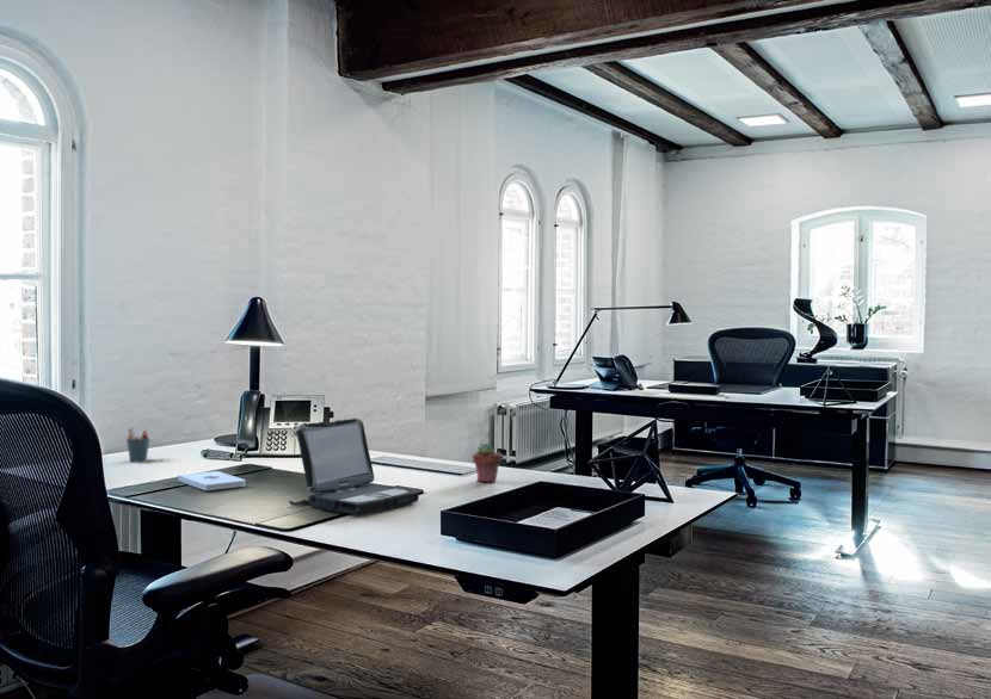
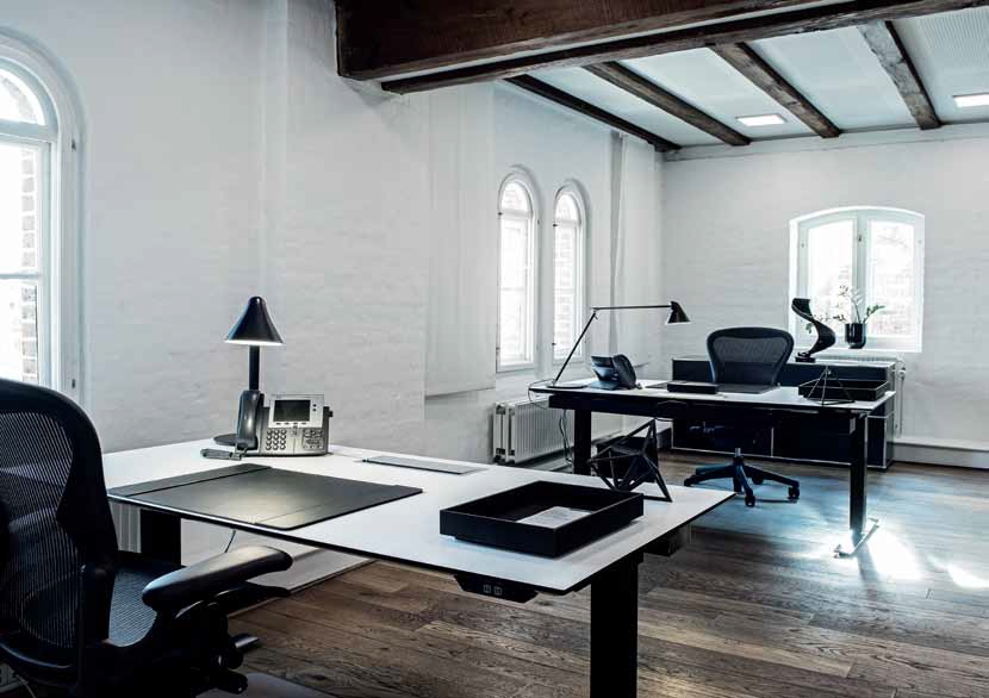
- notepad [177,470,246,491]
- potted succulent [472,443,503,483]
- pen holder [125,427,152,463]
- laptop [288,417,420,515]
